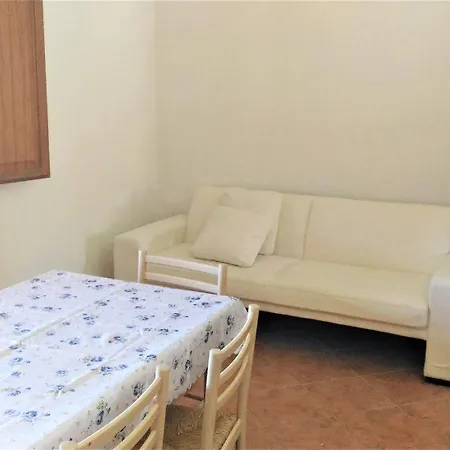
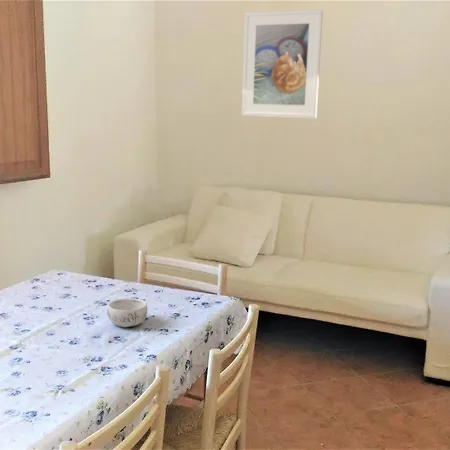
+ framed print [241,8,324,119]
+ decorative bowl [106,297,148,328]
